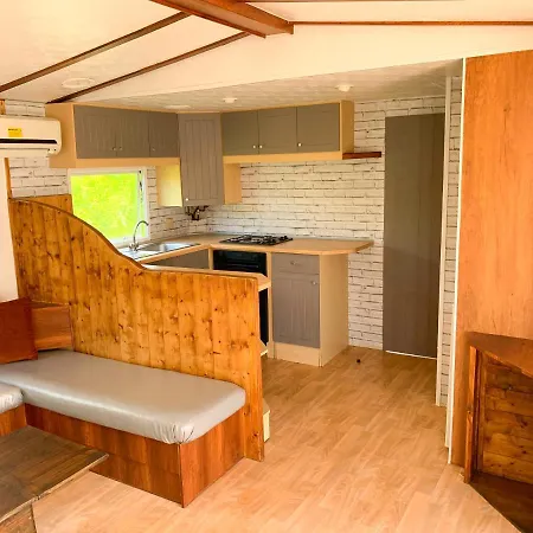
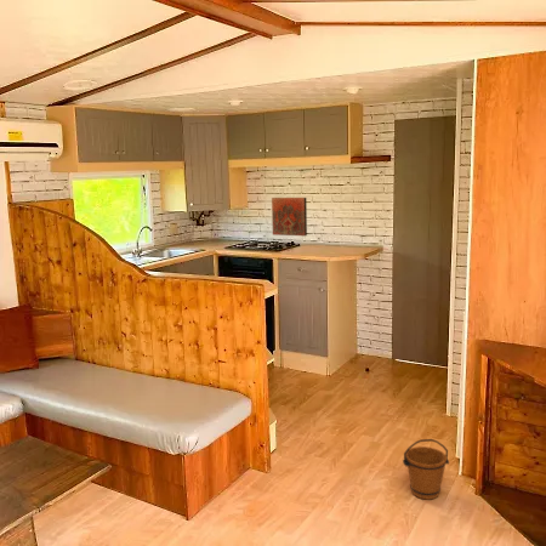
+ decorative tile [271,197,308,237]
+ bucket [402,438,450,501]
